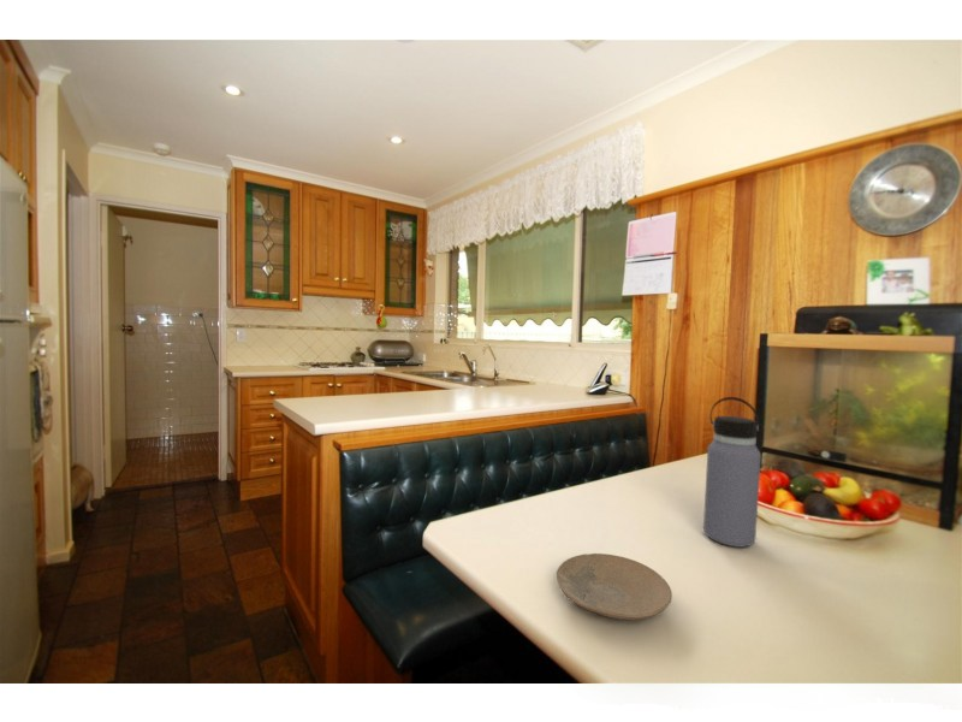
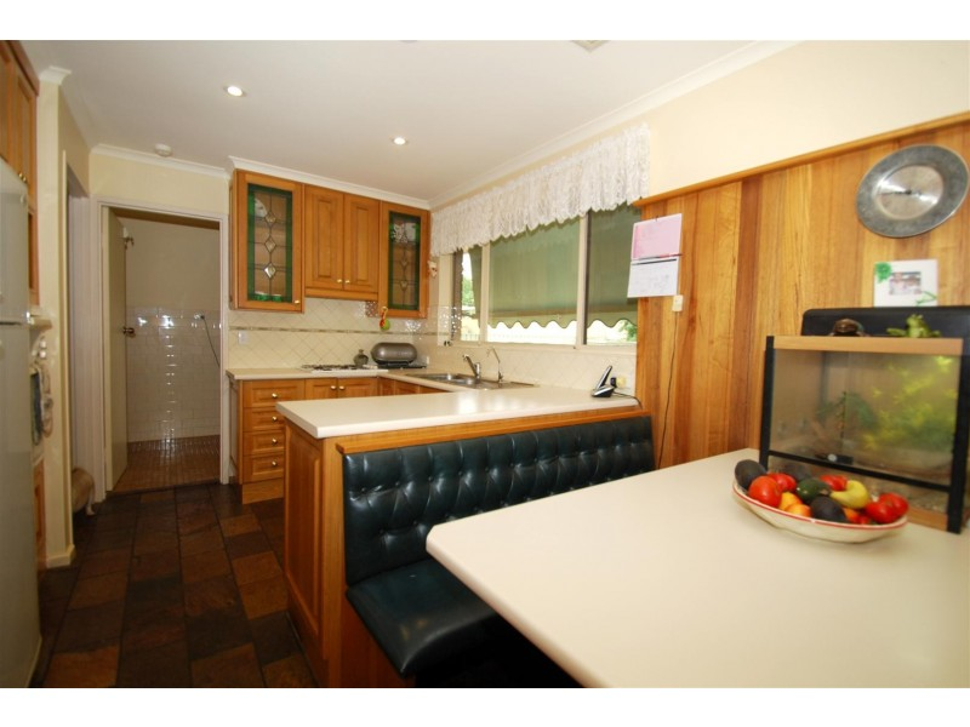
- plate [556,552,673,621]
- water bottle [702,396,762,549]
